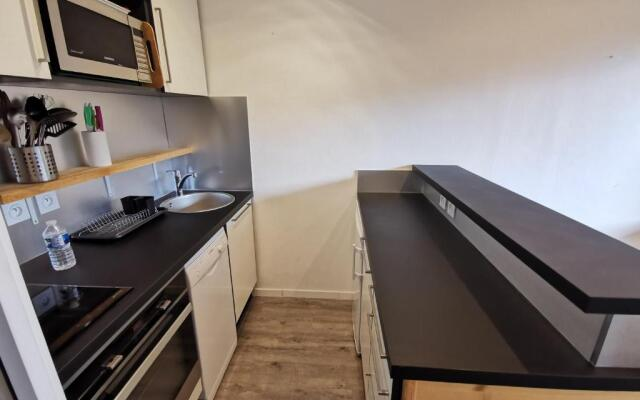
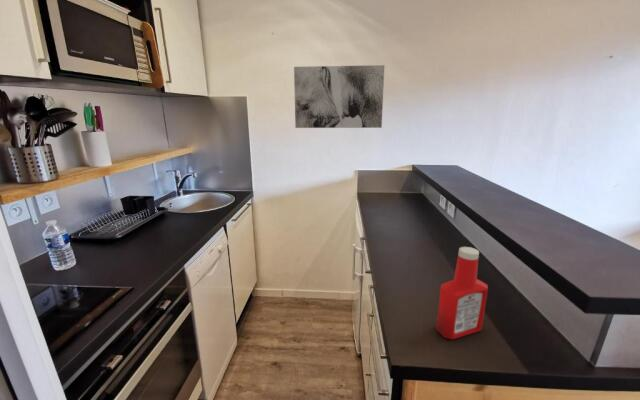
+ wall art [293,64,385,129]
+ soap bottle [435,246,489,341]
